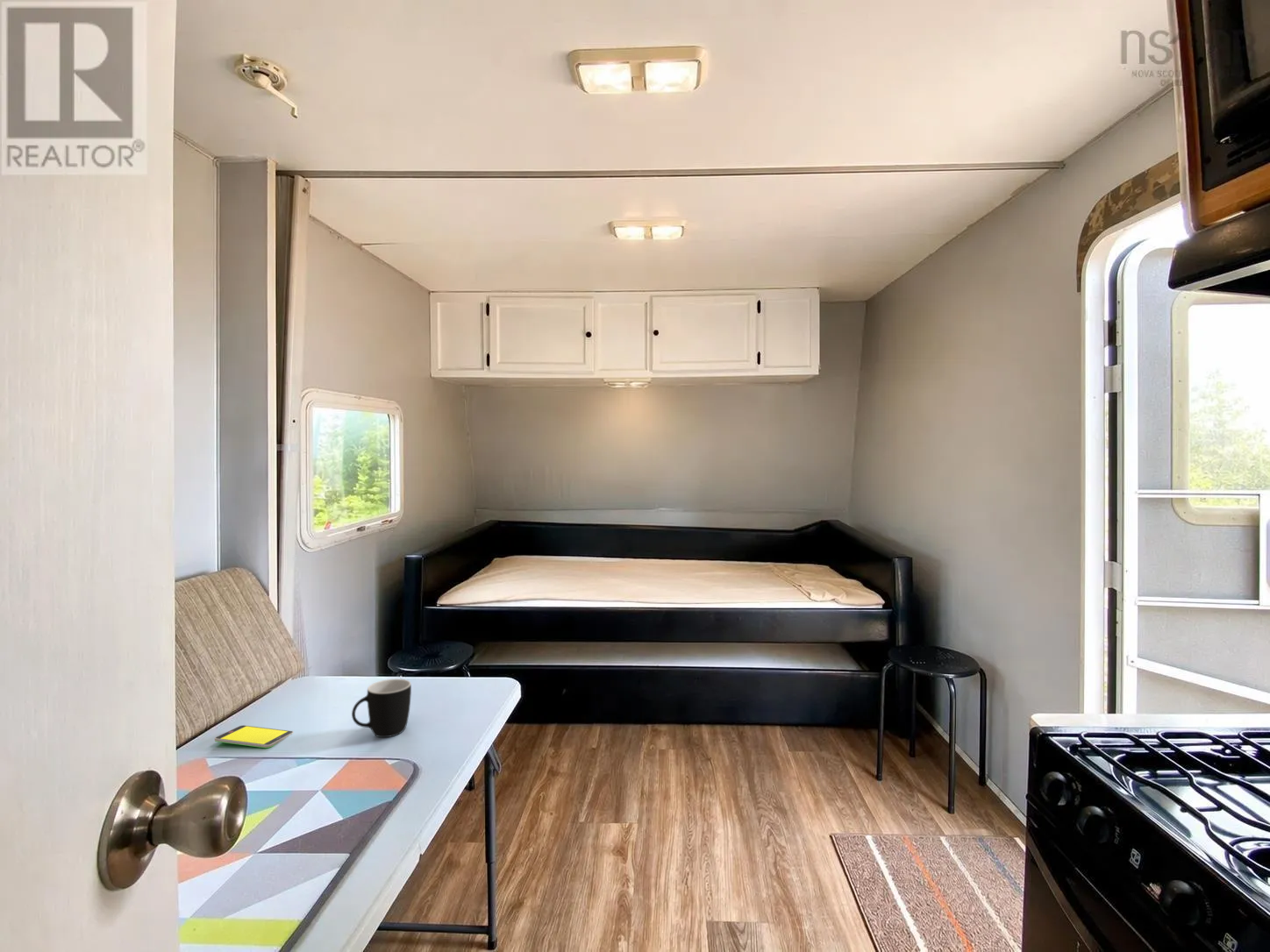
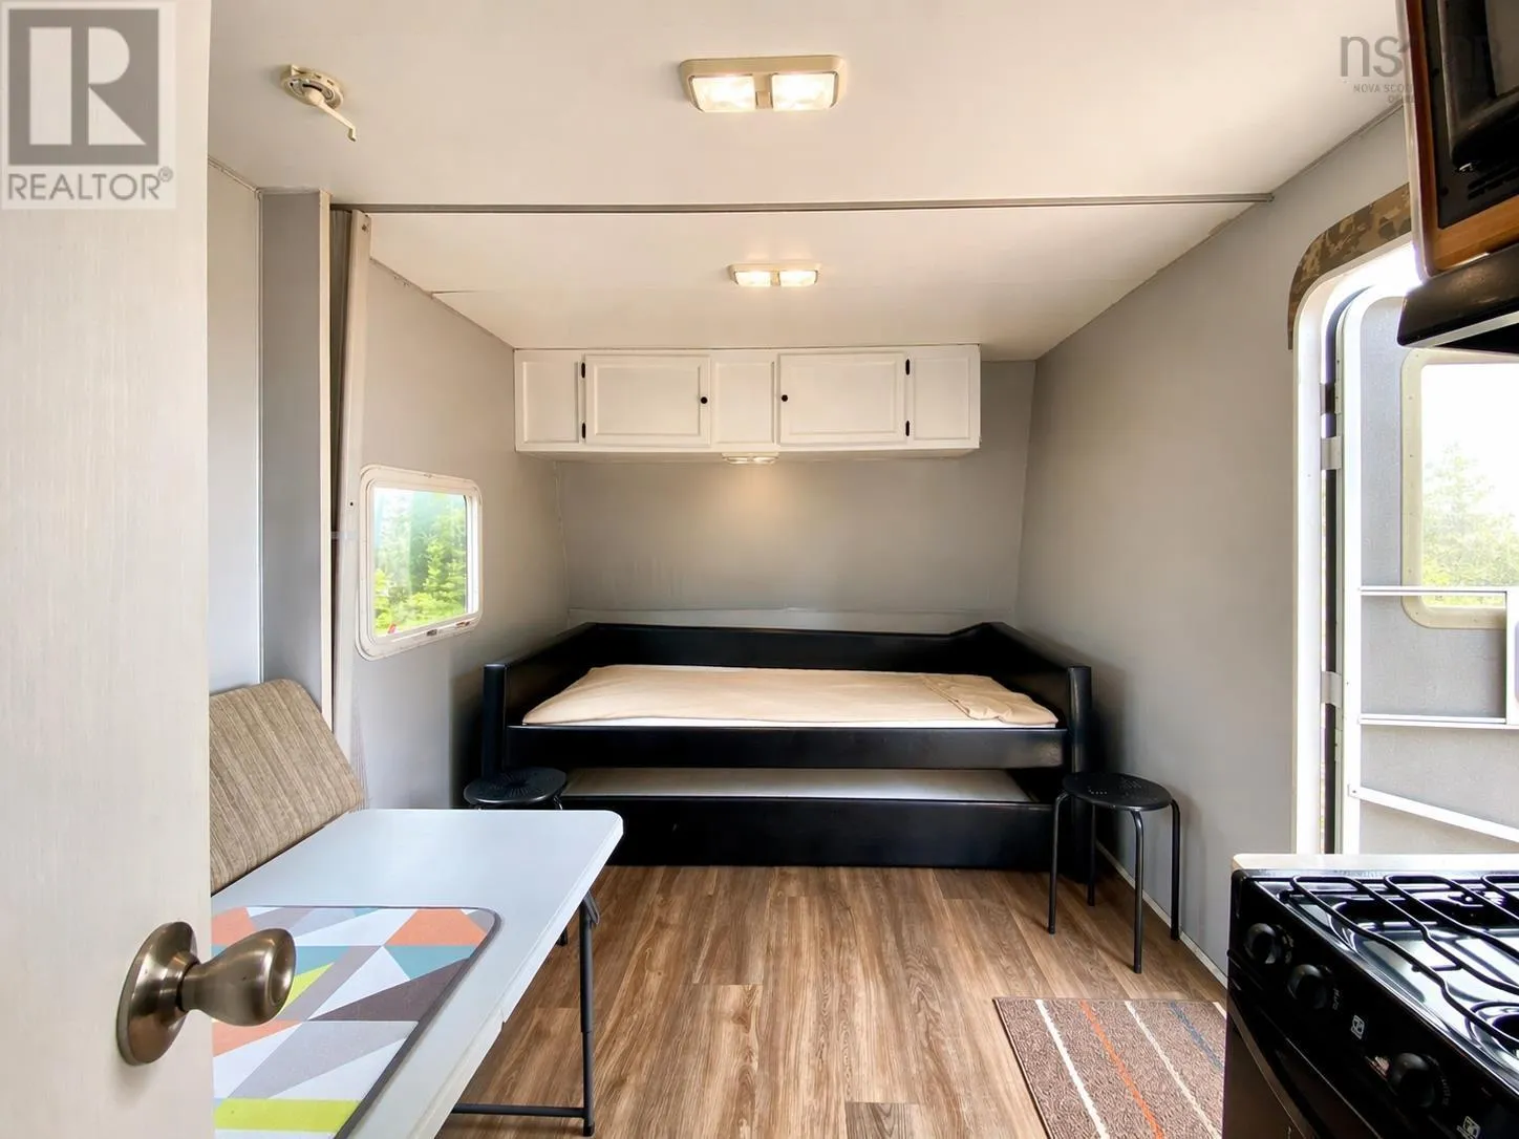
- smartphone [214,724,295,749]
- mug [351,678,412,738]
